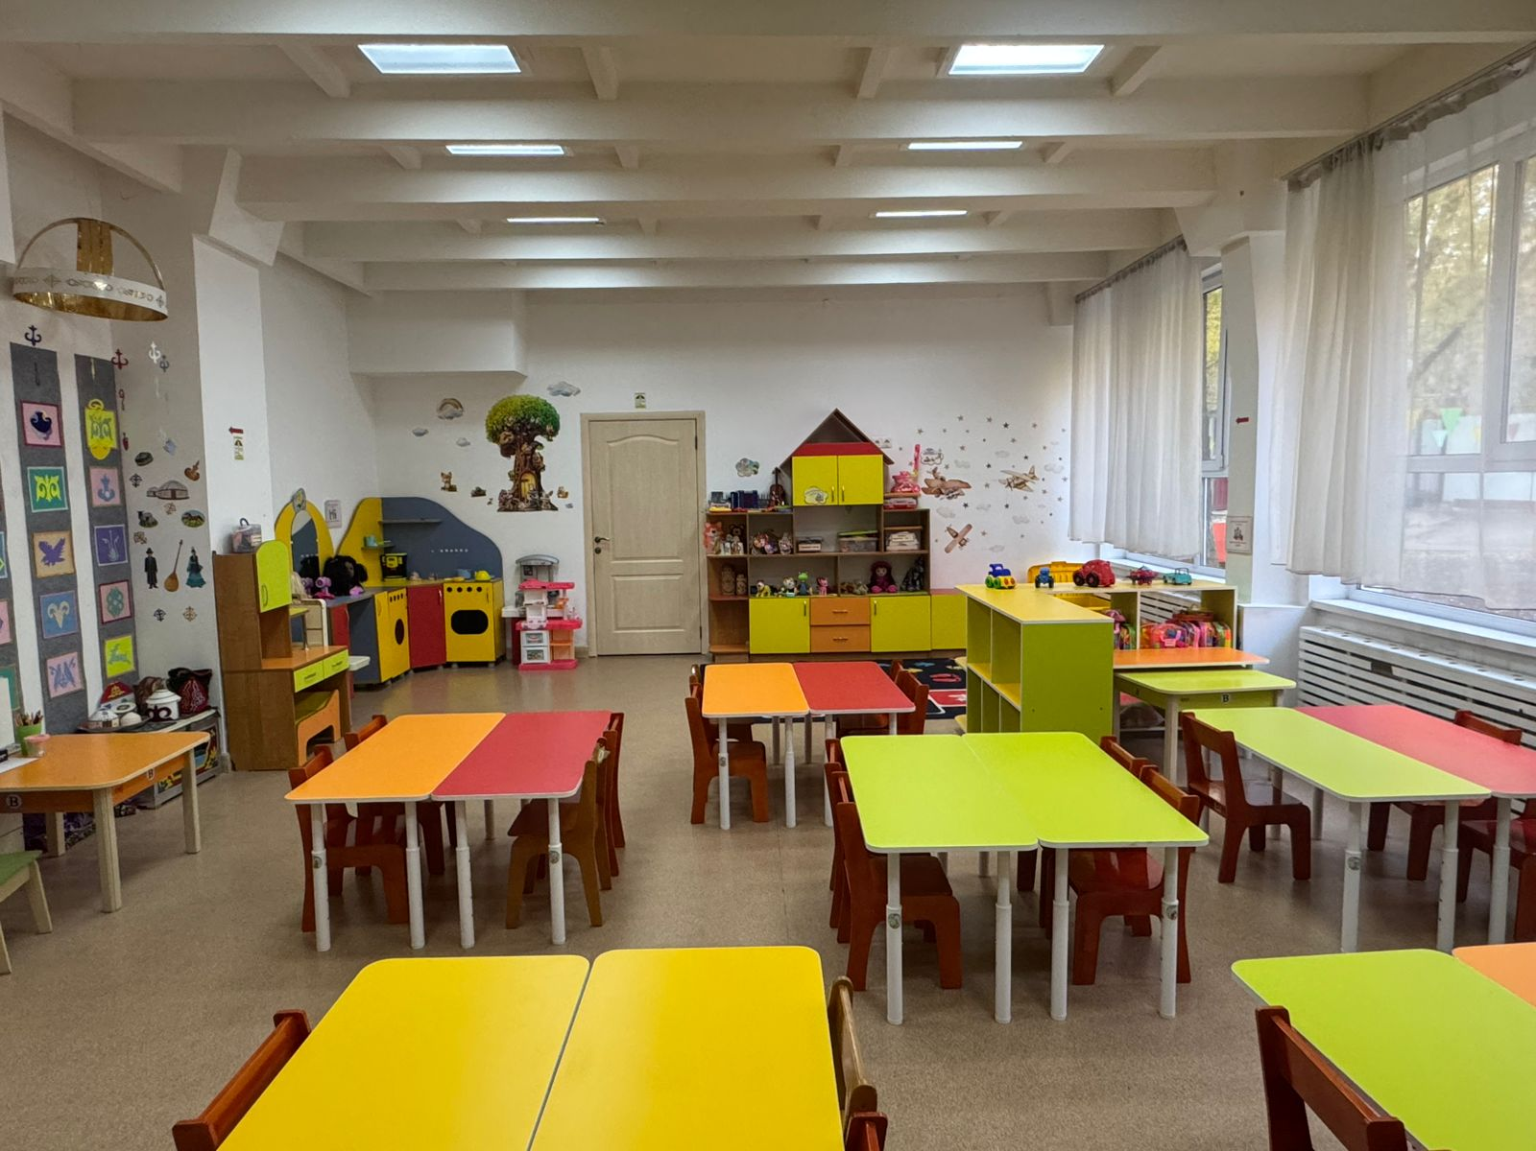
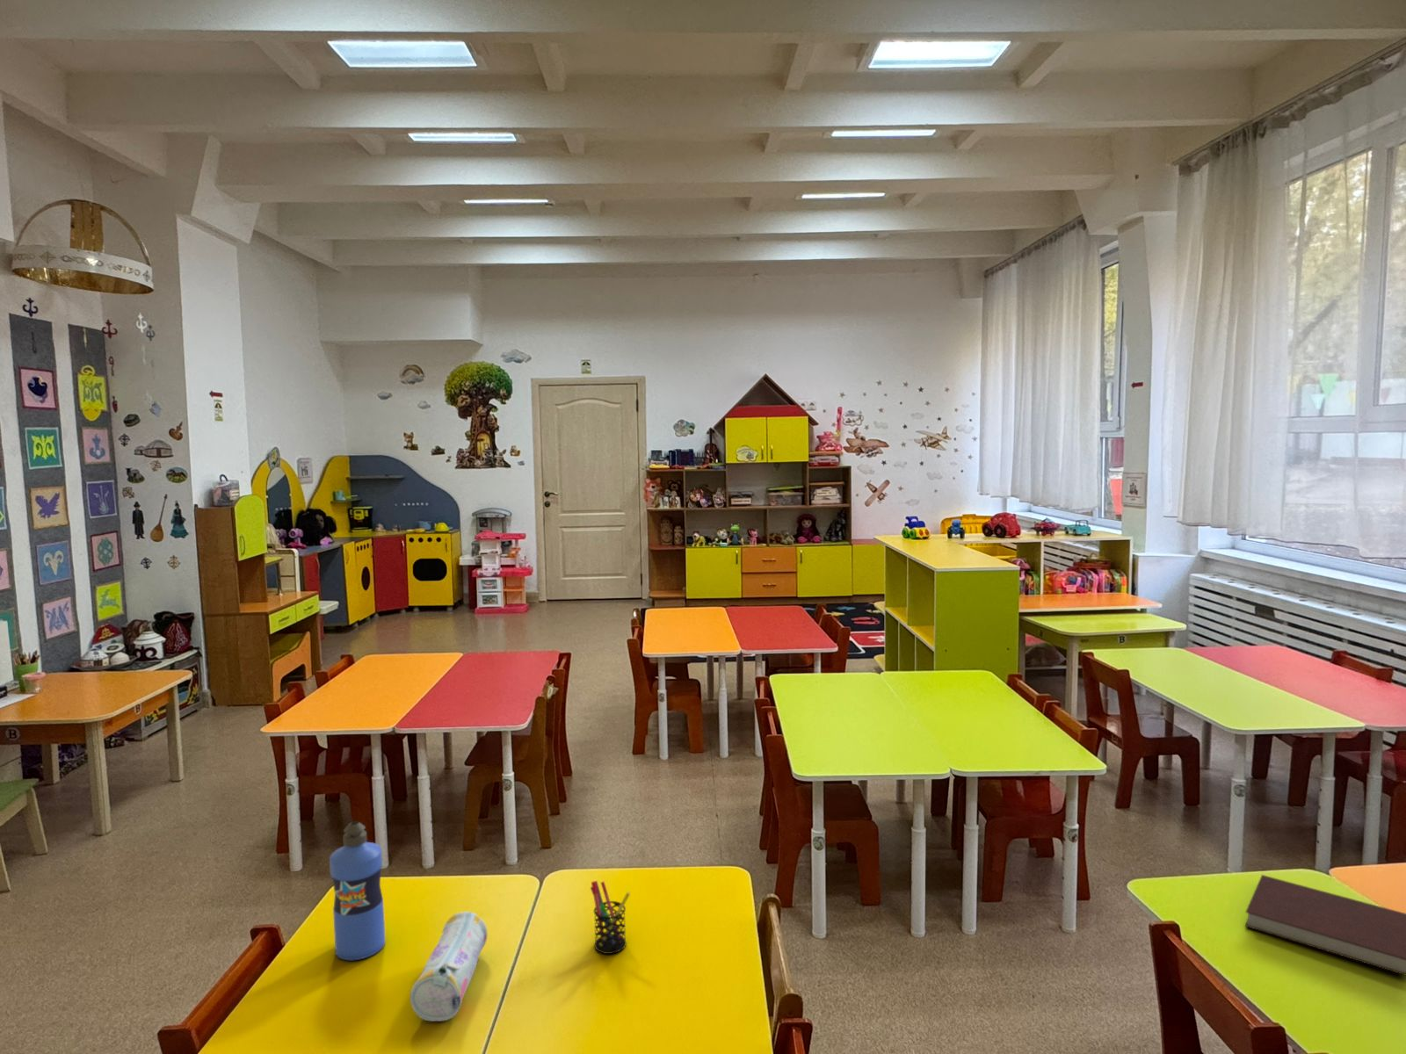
+ notebook [1244,874,1406,976]
+ pen holder [590,880,631,954]
+ water bottle [329,820,385,961]
+ pencil case [410,911,488,1022]
